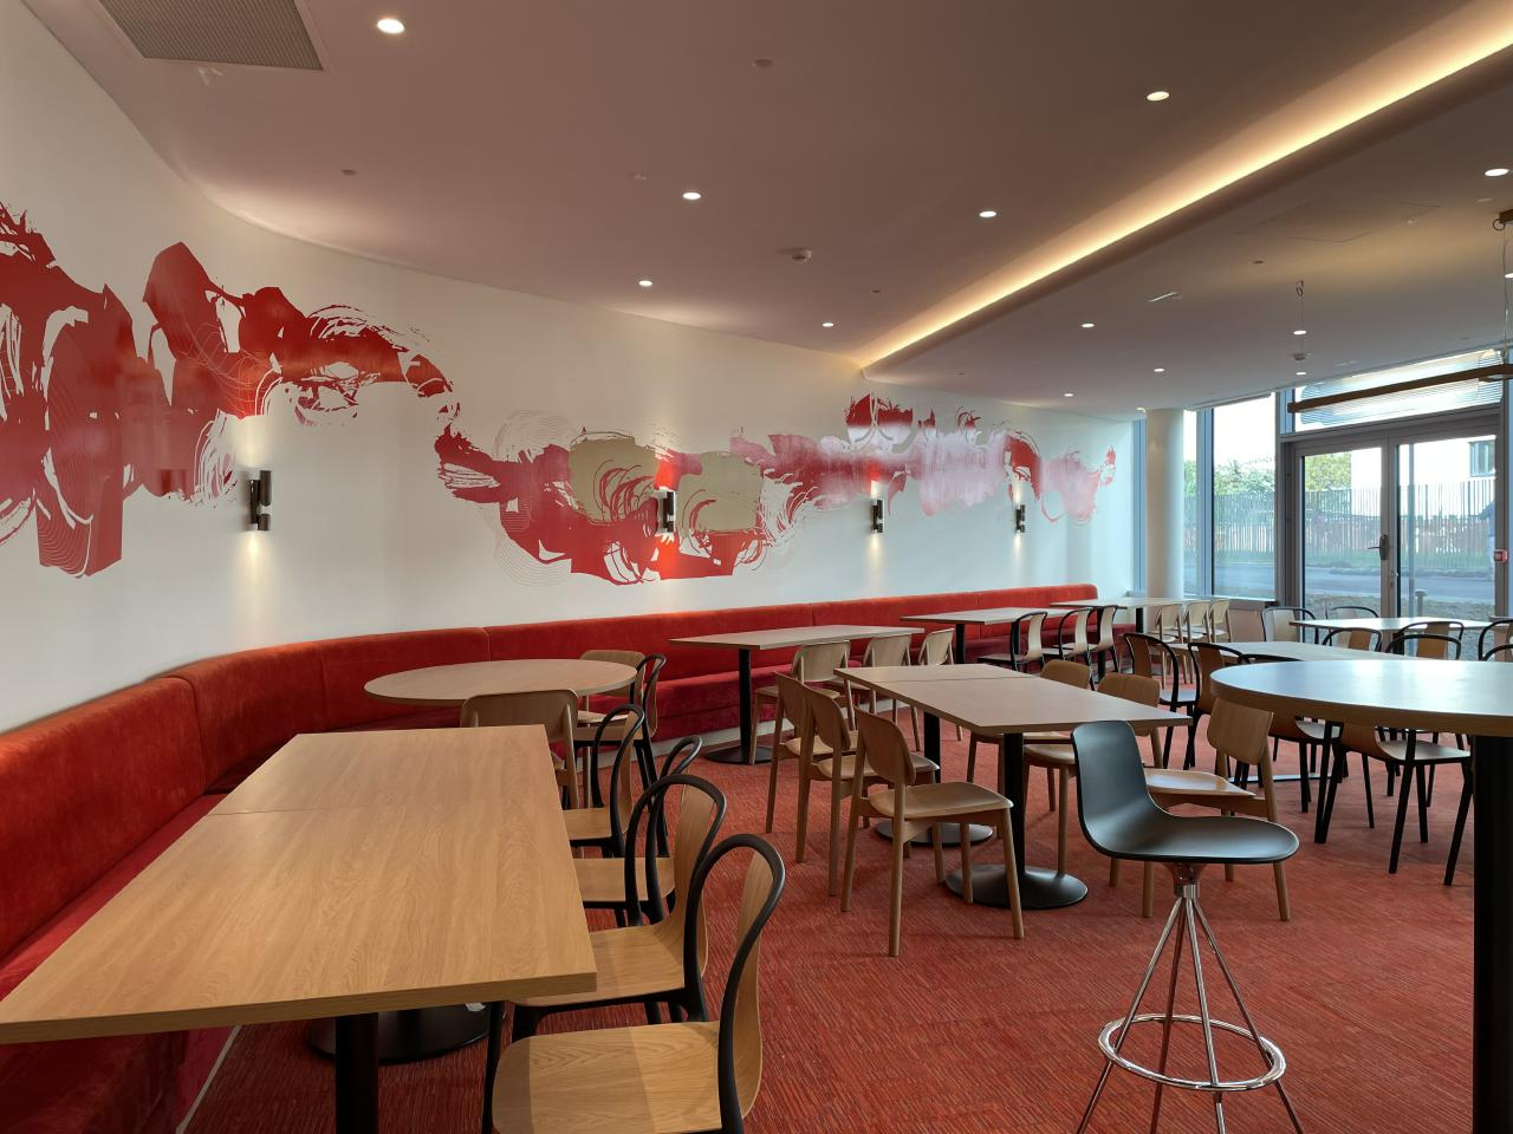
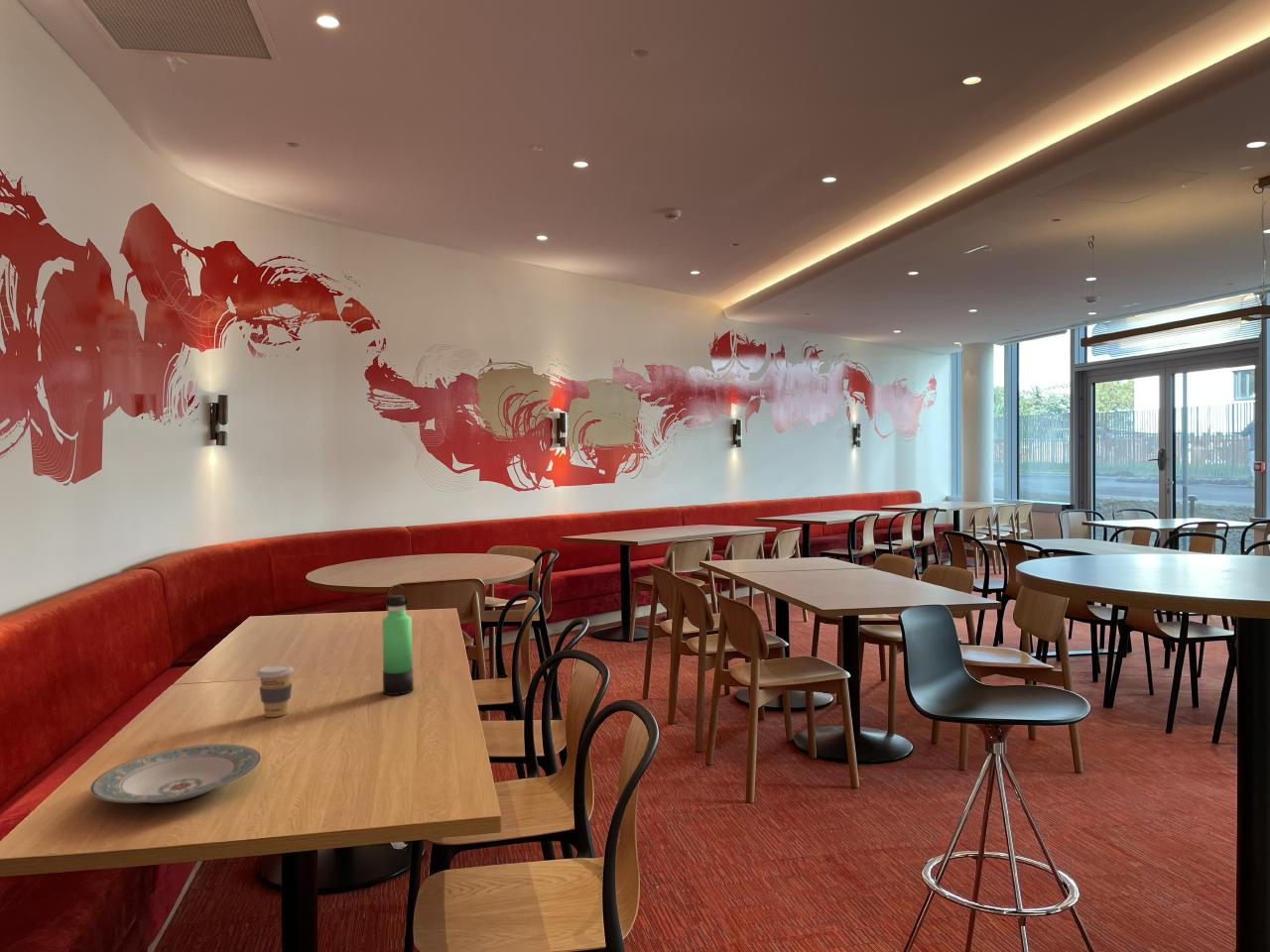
+ coffee cup [255,663,295,718]
+ thermos bottle [381,584,415,696]
+ plate [89,743,262,804]
